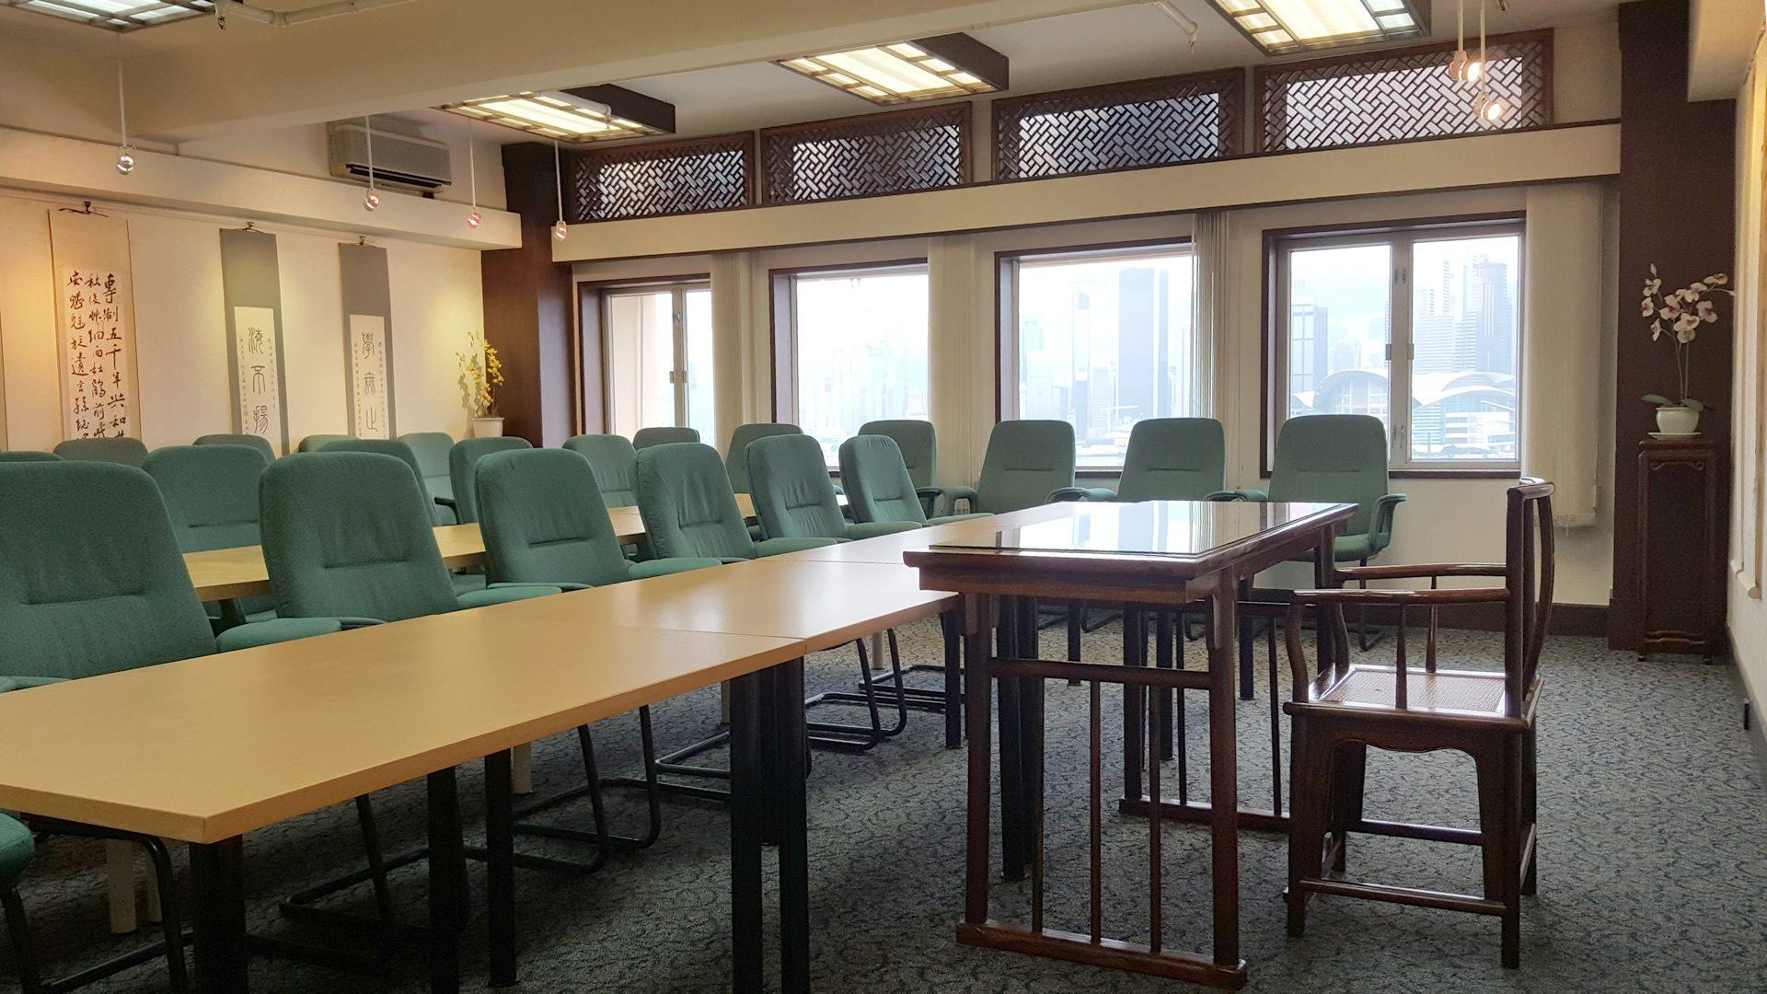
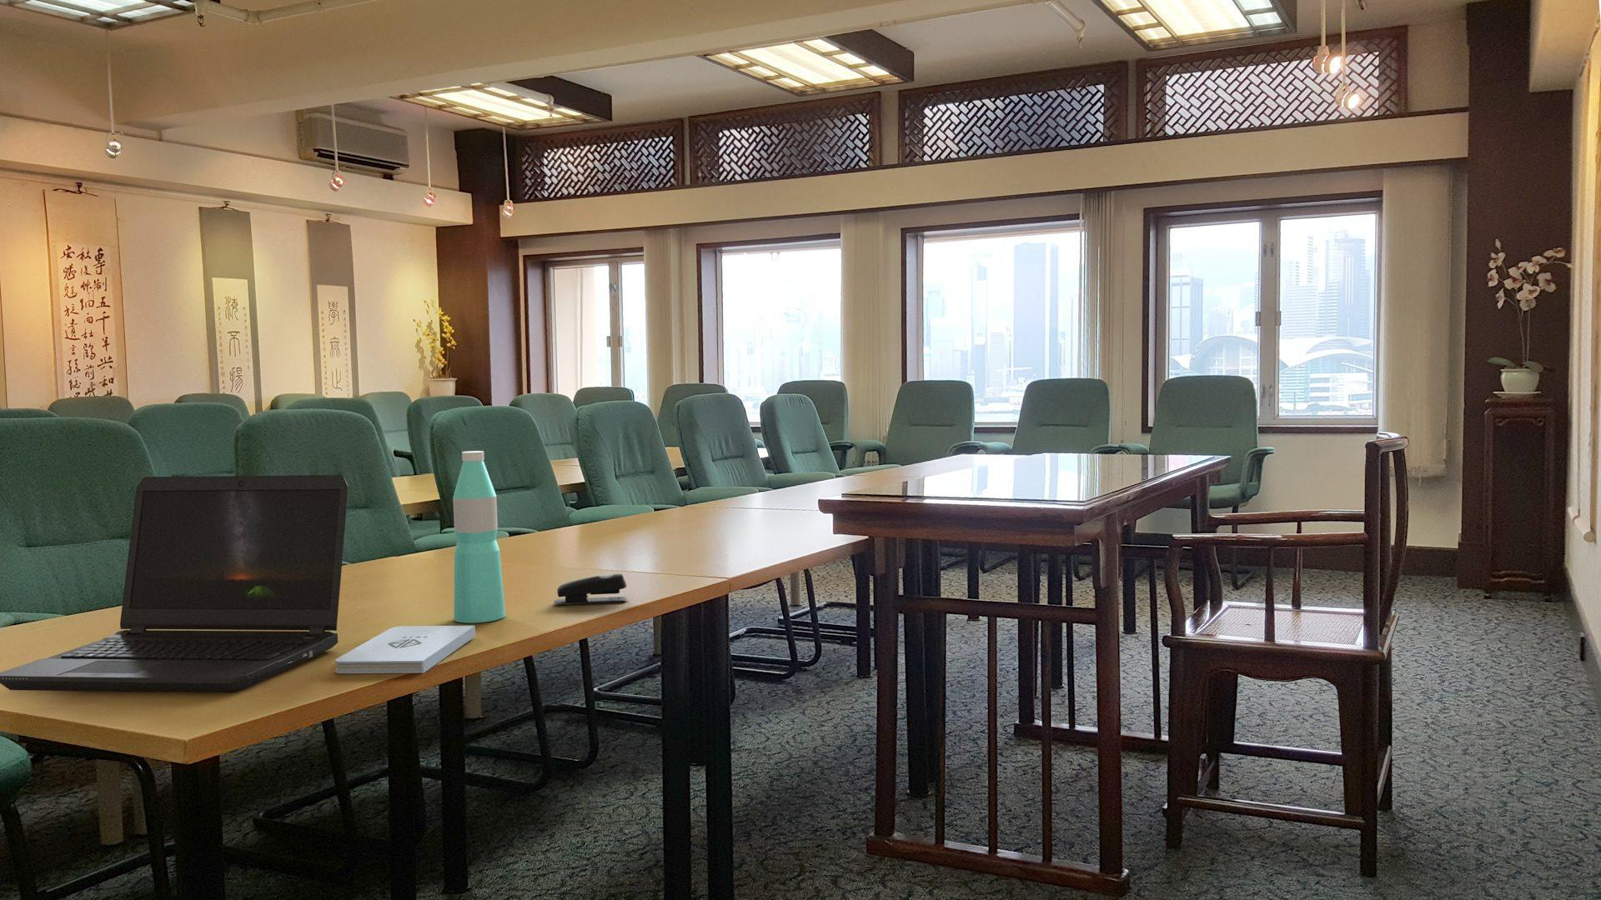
+ stapler [553,574,628,604]
+ laptop computer [0,474,350,693]
+ notepad [334,625,476,674]
+ water bottle [452,449,506,623]
